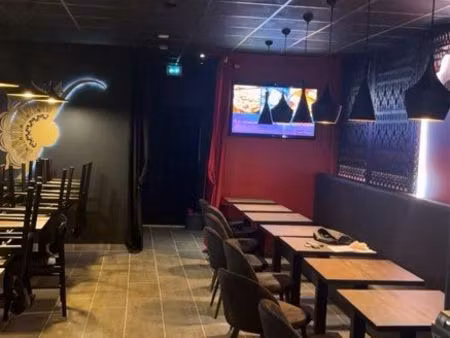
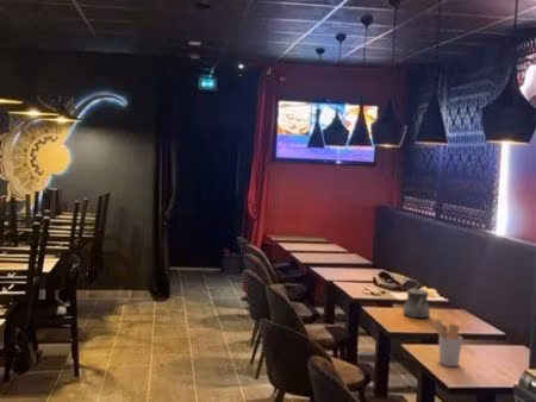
+ teapot [401,287,431,319]
+ utensil holder [428,319,463,368]
